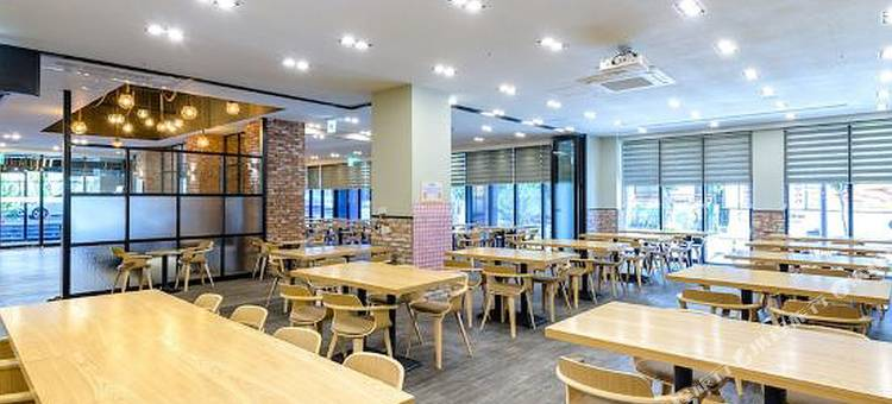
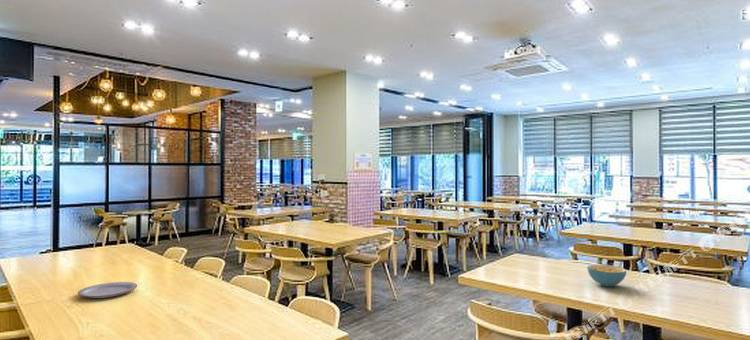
+ plate [77,281,138,299]
+ cereal bowl [586,264,628,288]
